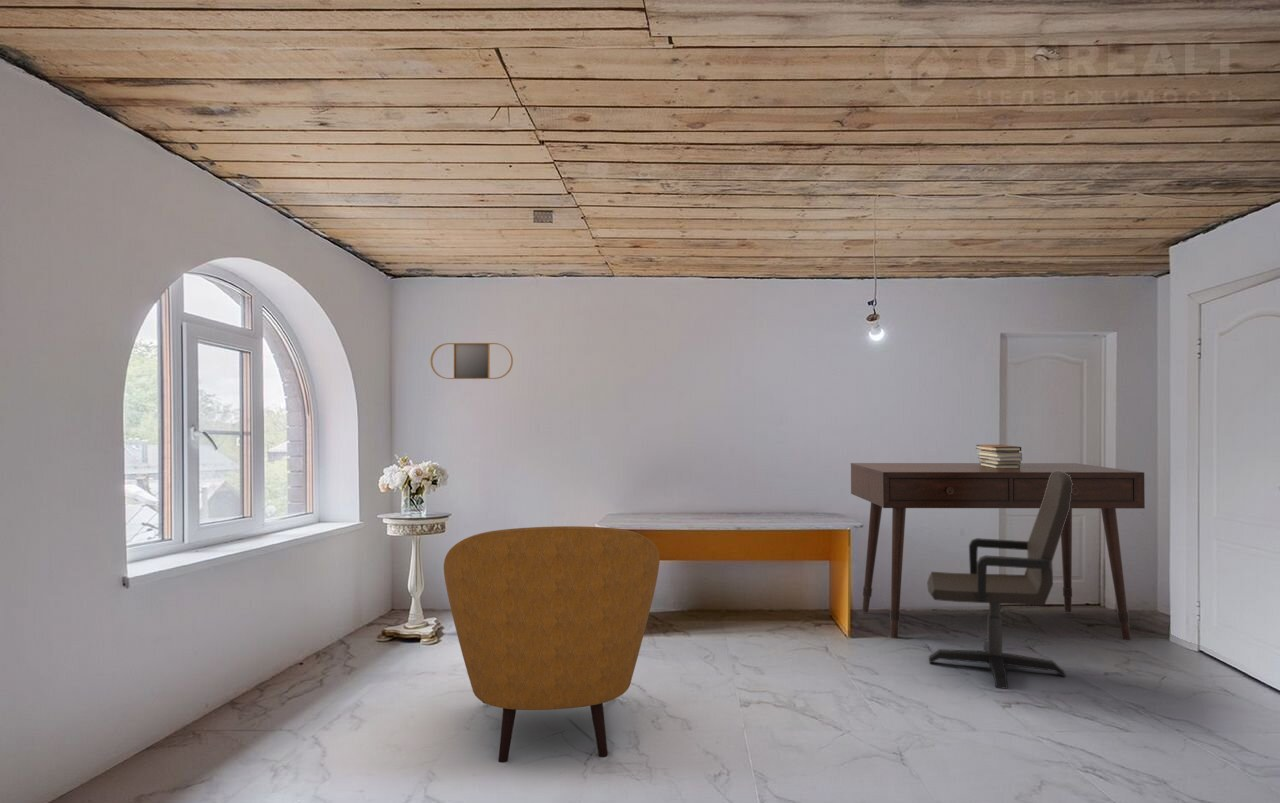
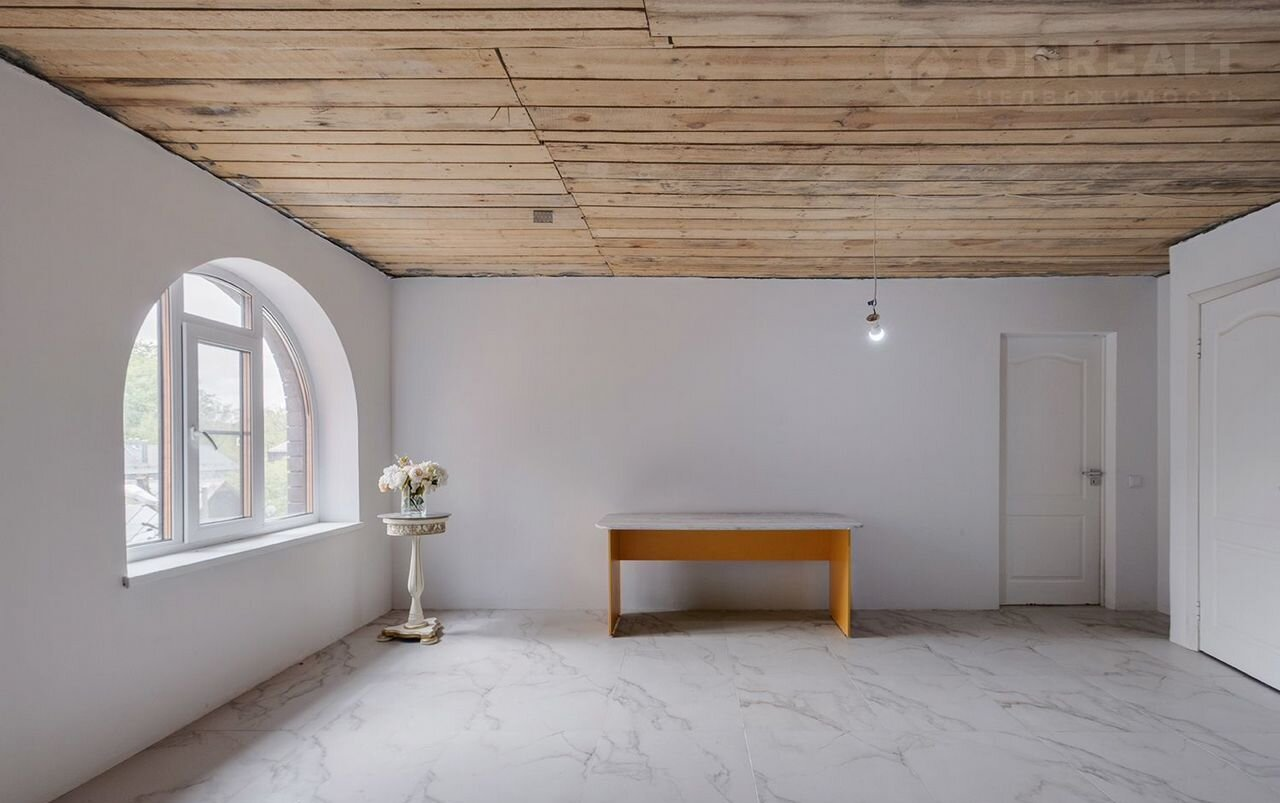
- armchair [443,525,661,764]
- home mirror [430,342,514,380]
- desk [850,462,1146,641]
- book stack [975,444,1023,468]
- office chair [926,470,1073,690]
